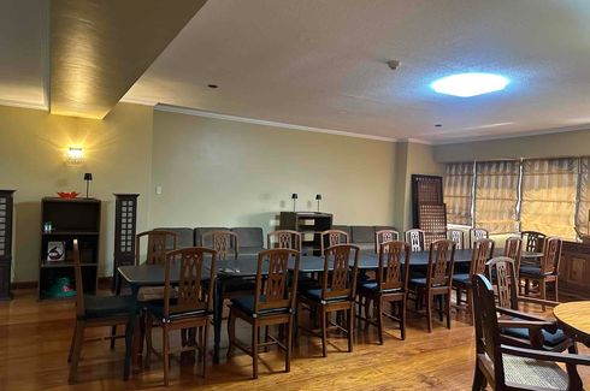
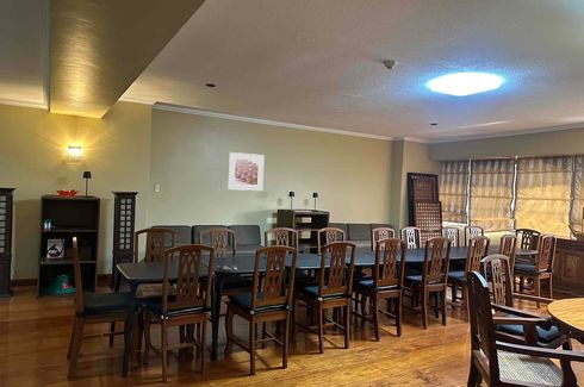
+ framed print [228,151,266,192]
